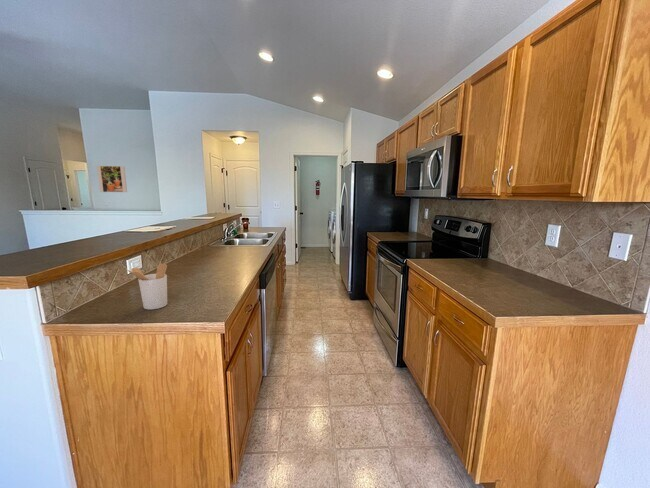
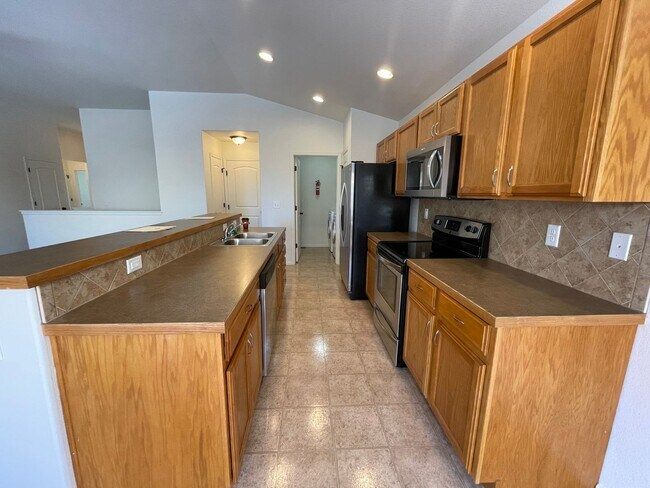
- utensil holder [125,263,168,310]
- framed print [96,165,128,193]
